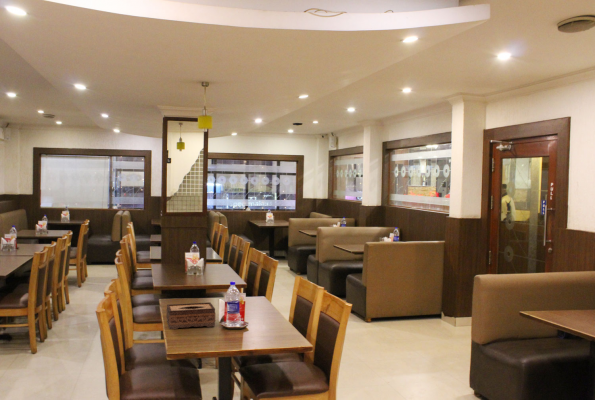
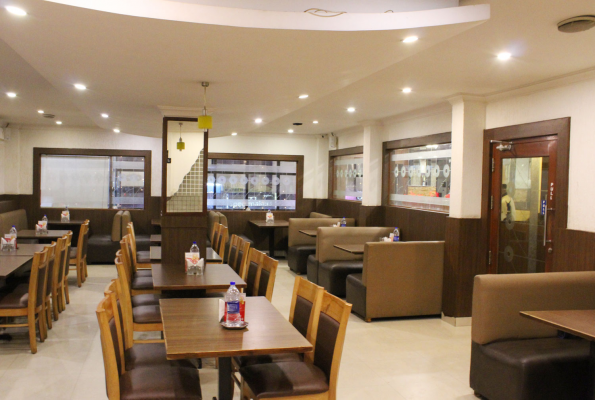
- tissue box [165,301,216,330]
